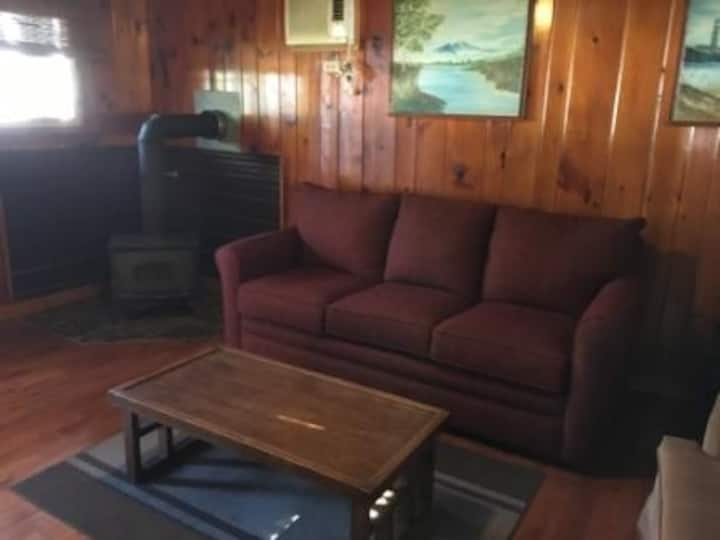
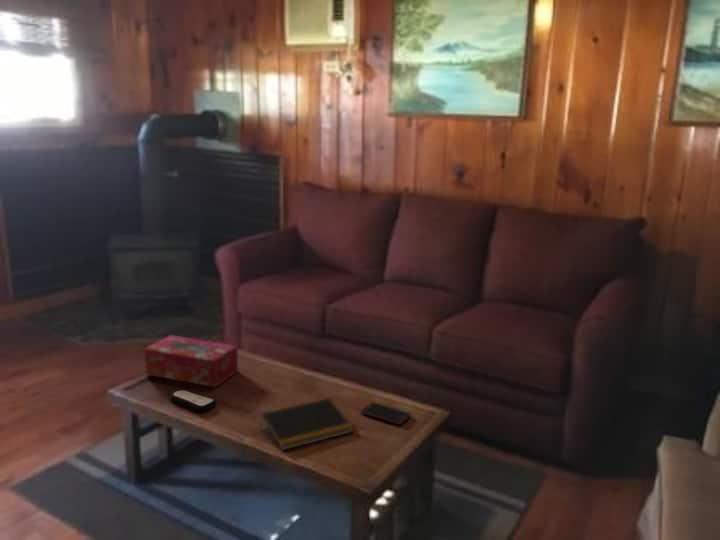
+ remote control [170,389,217,413]
+ notepad [259,397,355,451]
+ cell phone [360,402,412,426]
+ tissue box [143,334,239,388]
